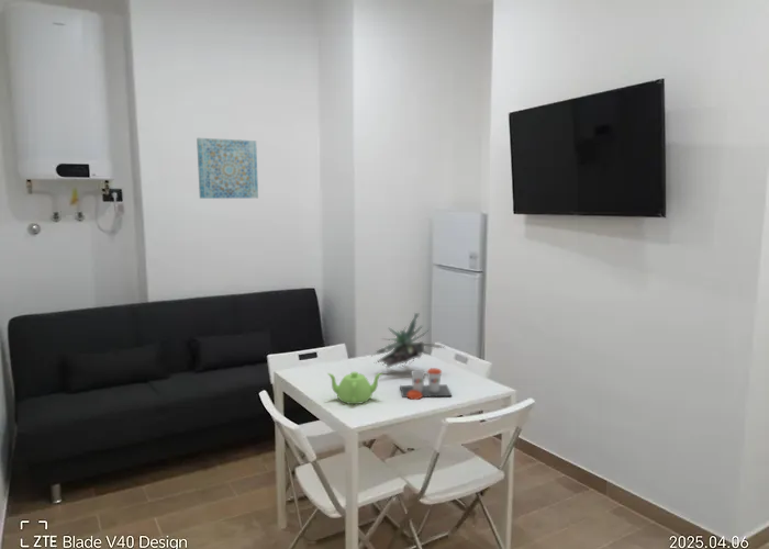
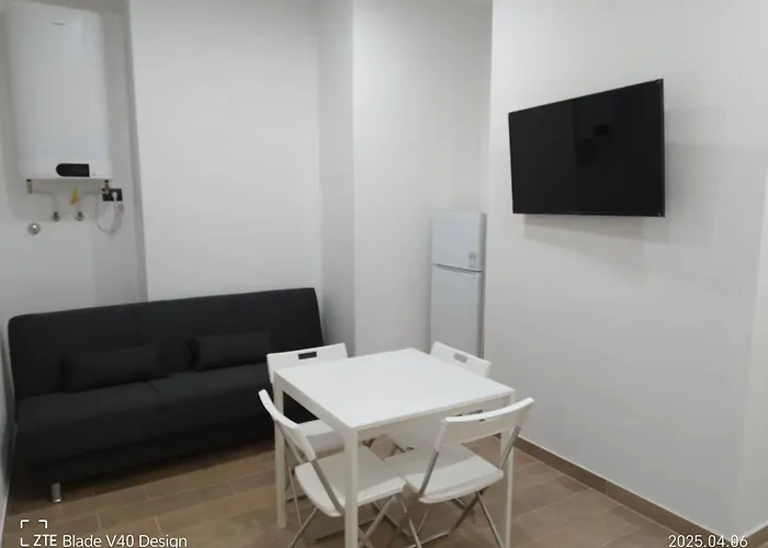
- plant [369,312,447,370]
- cup [399,367,453,401]
- wall art [196,137,259,200]
- teapot [326,371,383,405]
